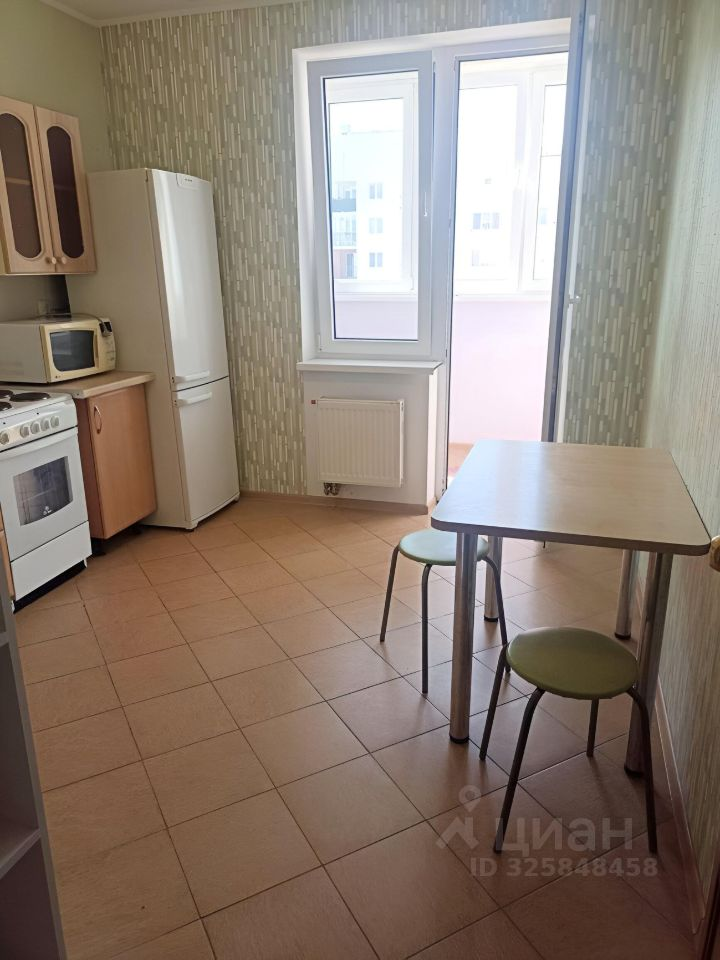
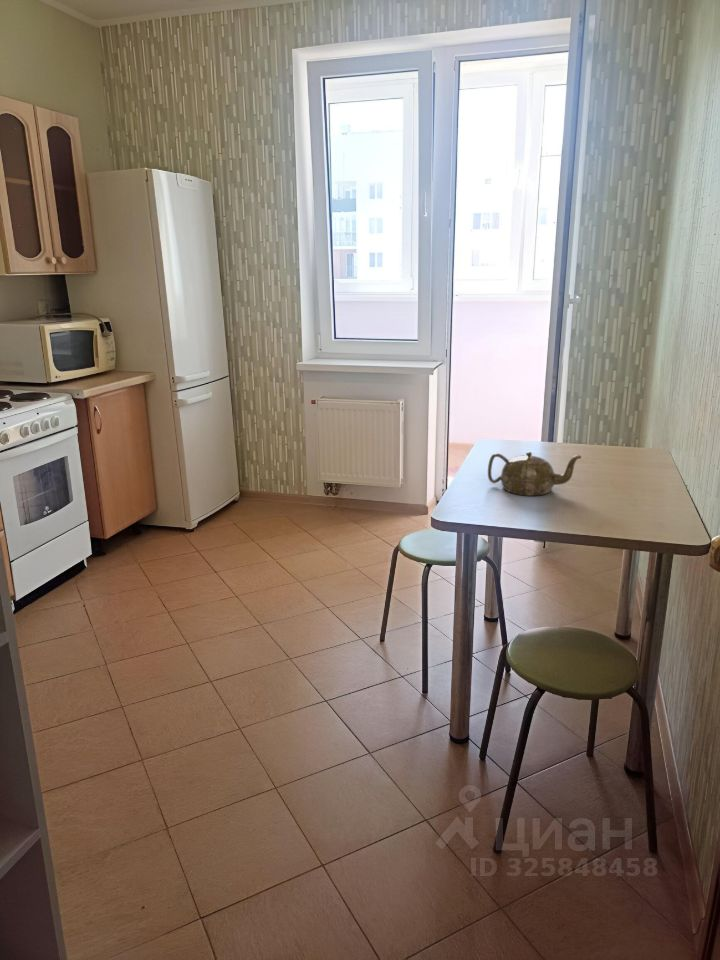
+ teapot [487,451,582,497]
